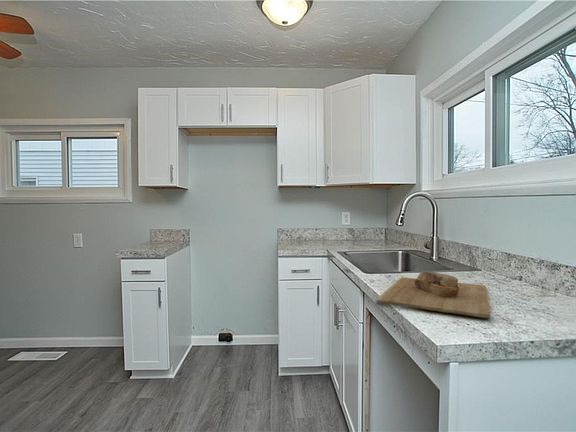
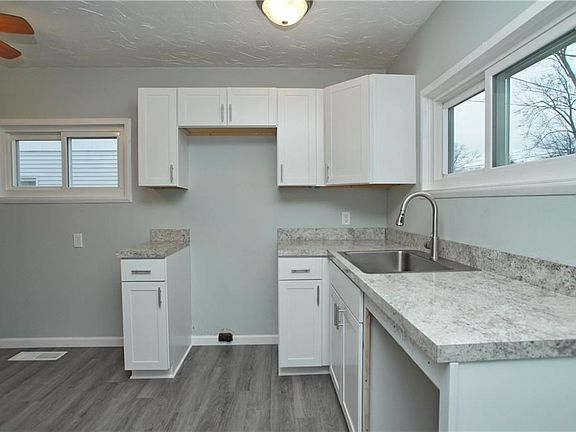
- cutting board [376,269,492,319]
